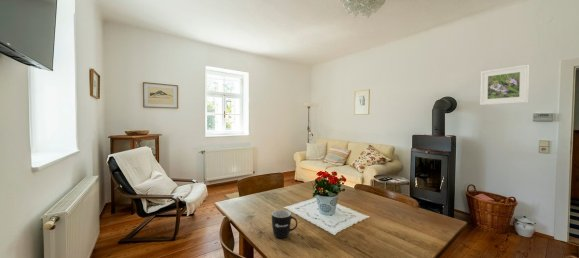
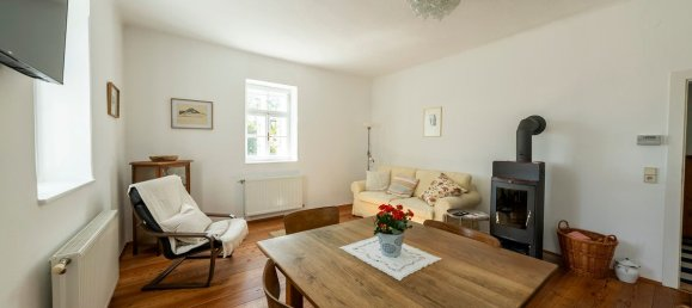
- mug [271,209,298,239]
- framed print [479,64,530,106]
